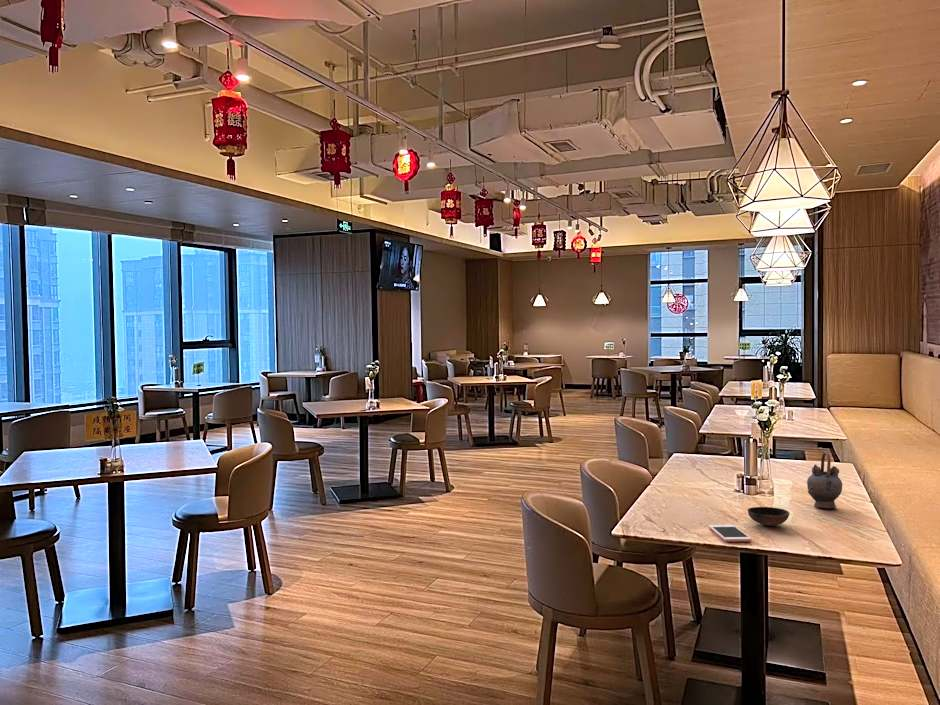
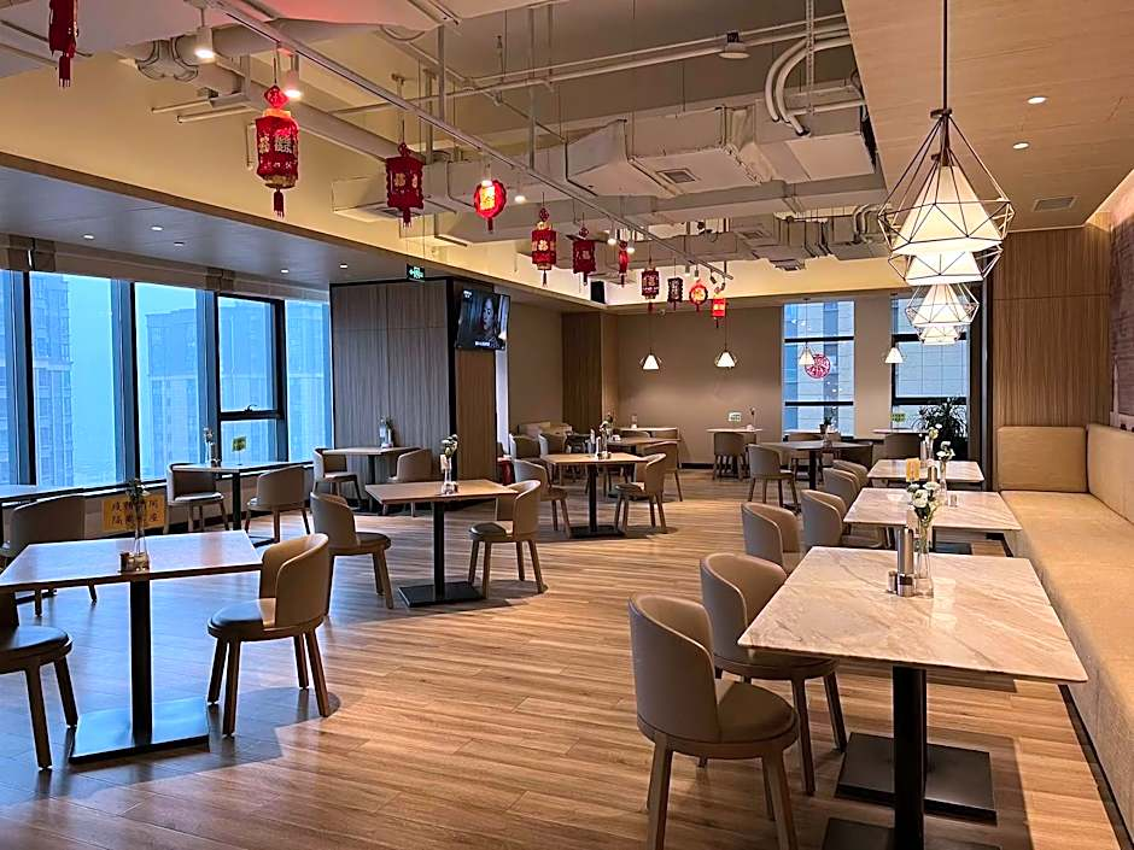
- bowl [747,506,791,527]
- teapot [806,451,843,509]
- cell phone [708,524,752,543]
